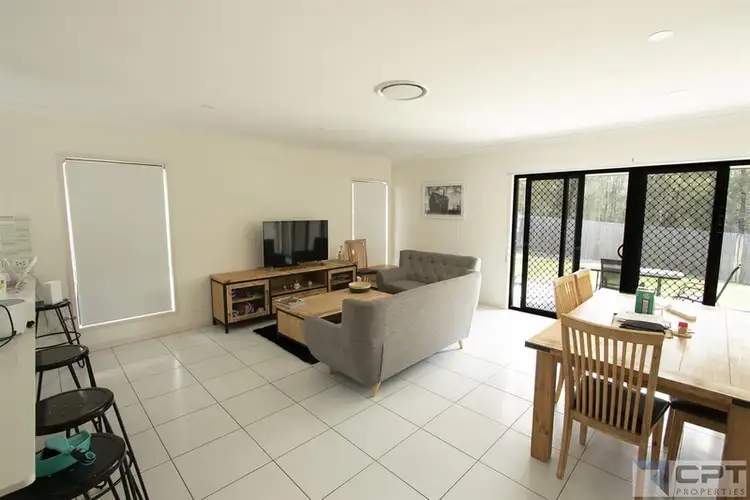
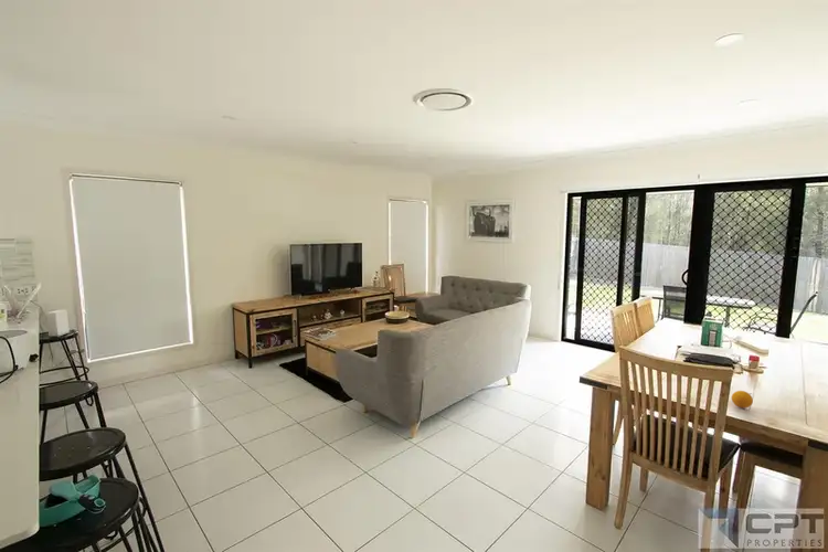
+ fruit [731,390,754,410]
